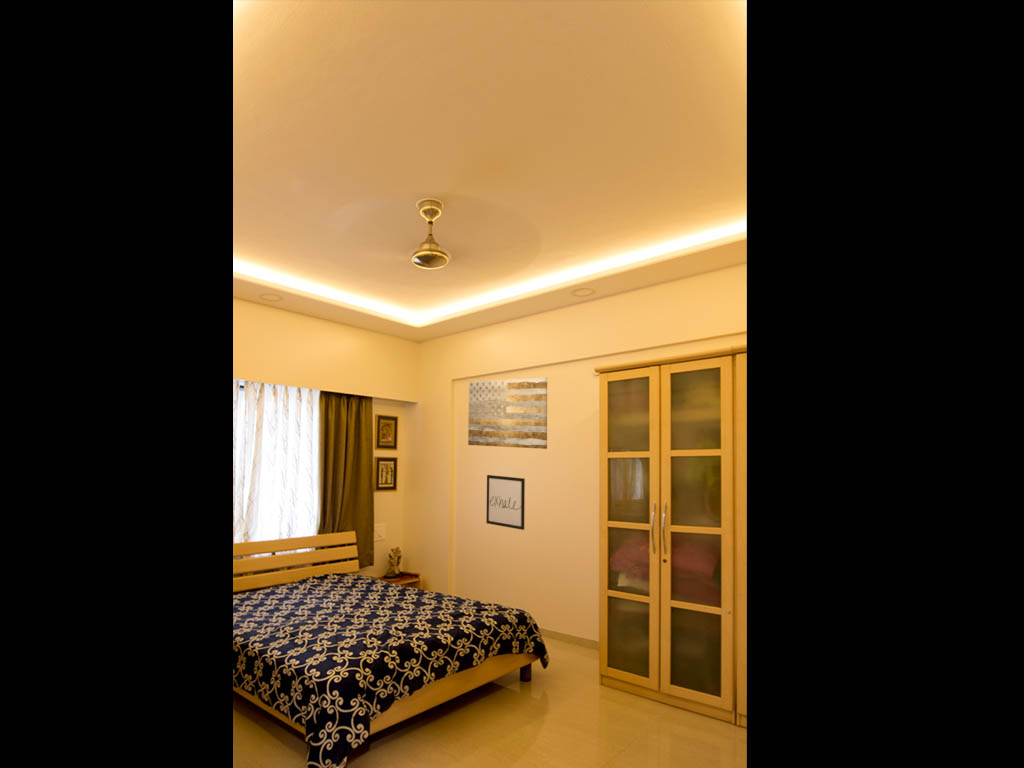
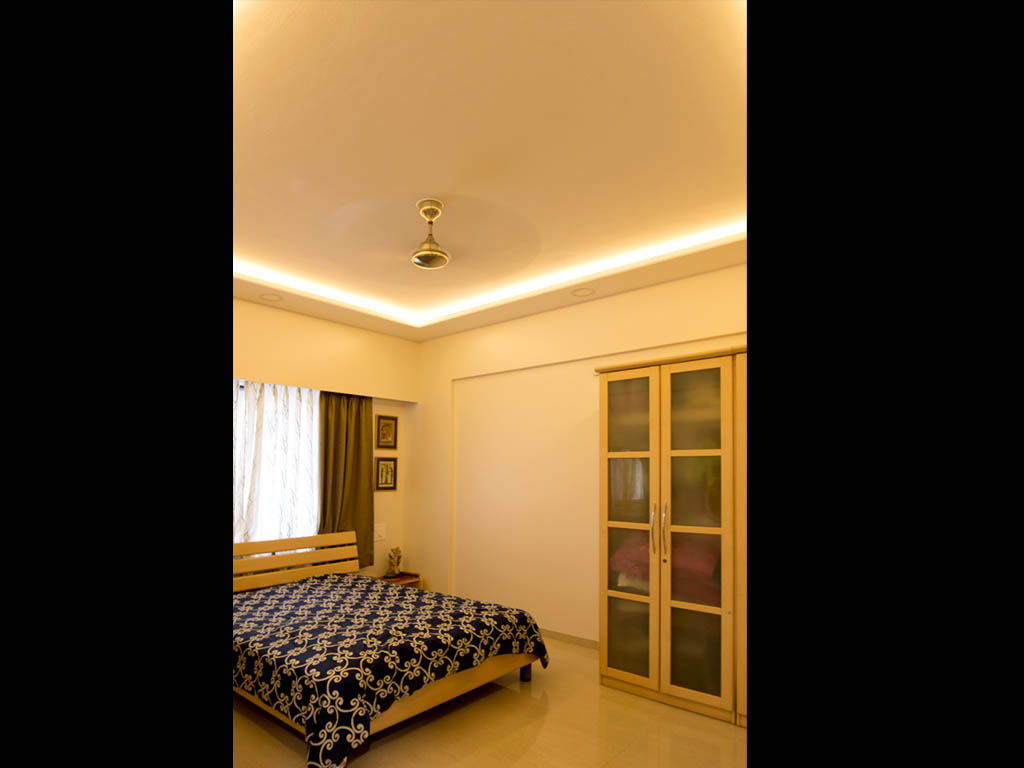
- wall art [485,474,526,531]
- wall art [467,377,548,450]
